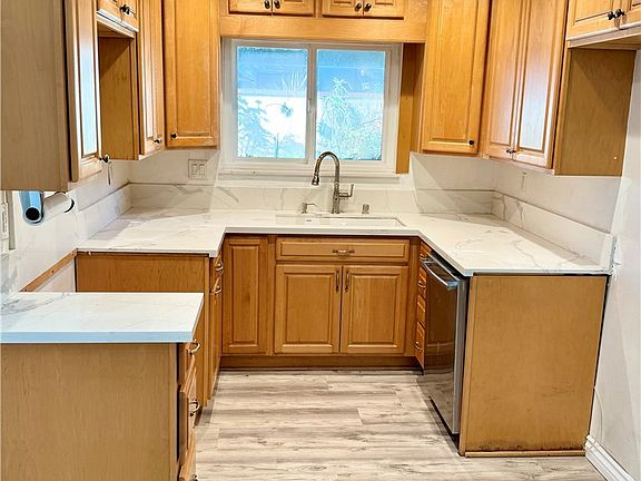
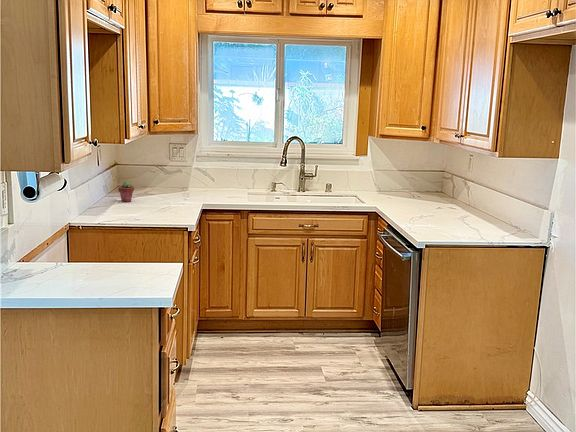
+ potted succulent [117,180,135,203]
